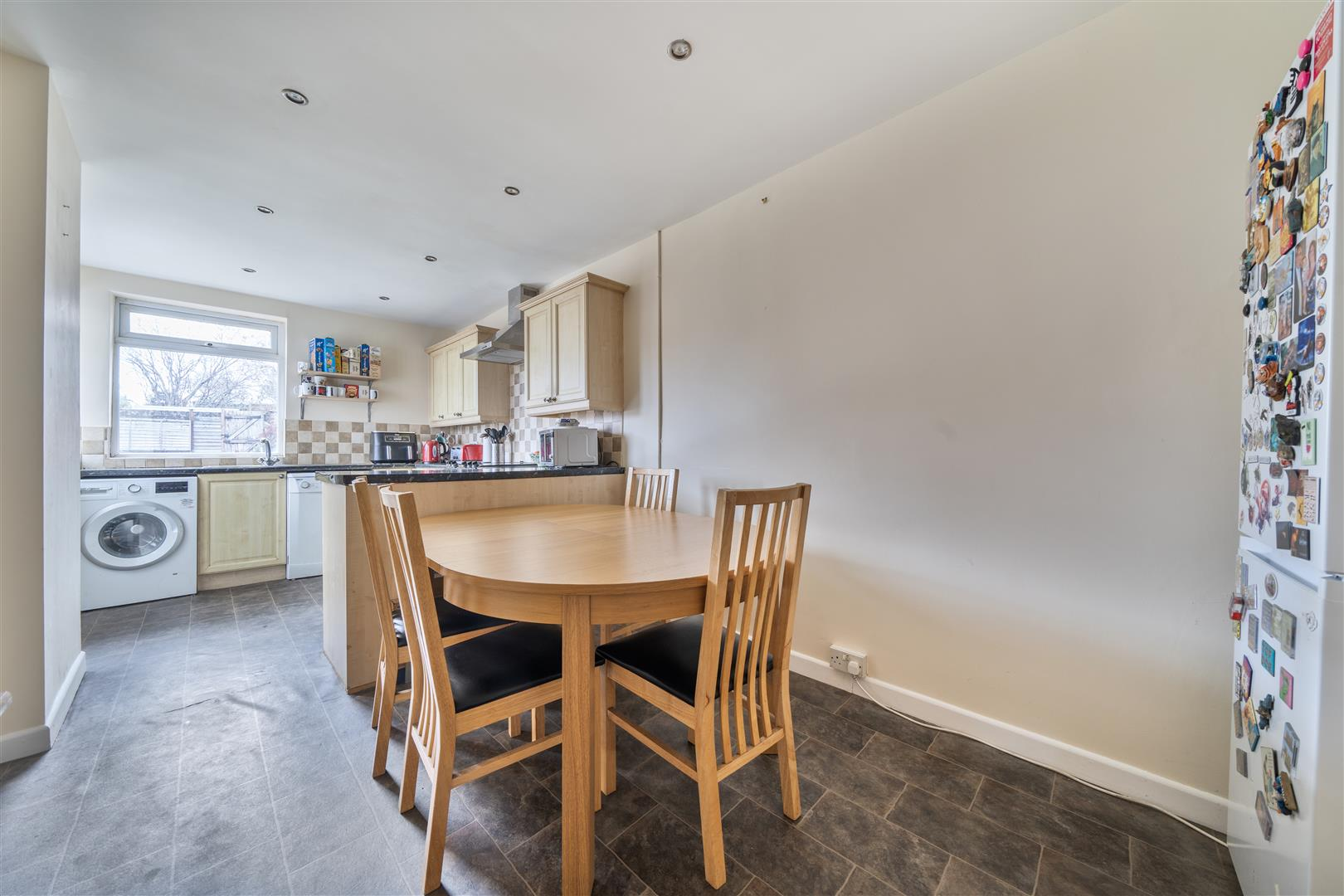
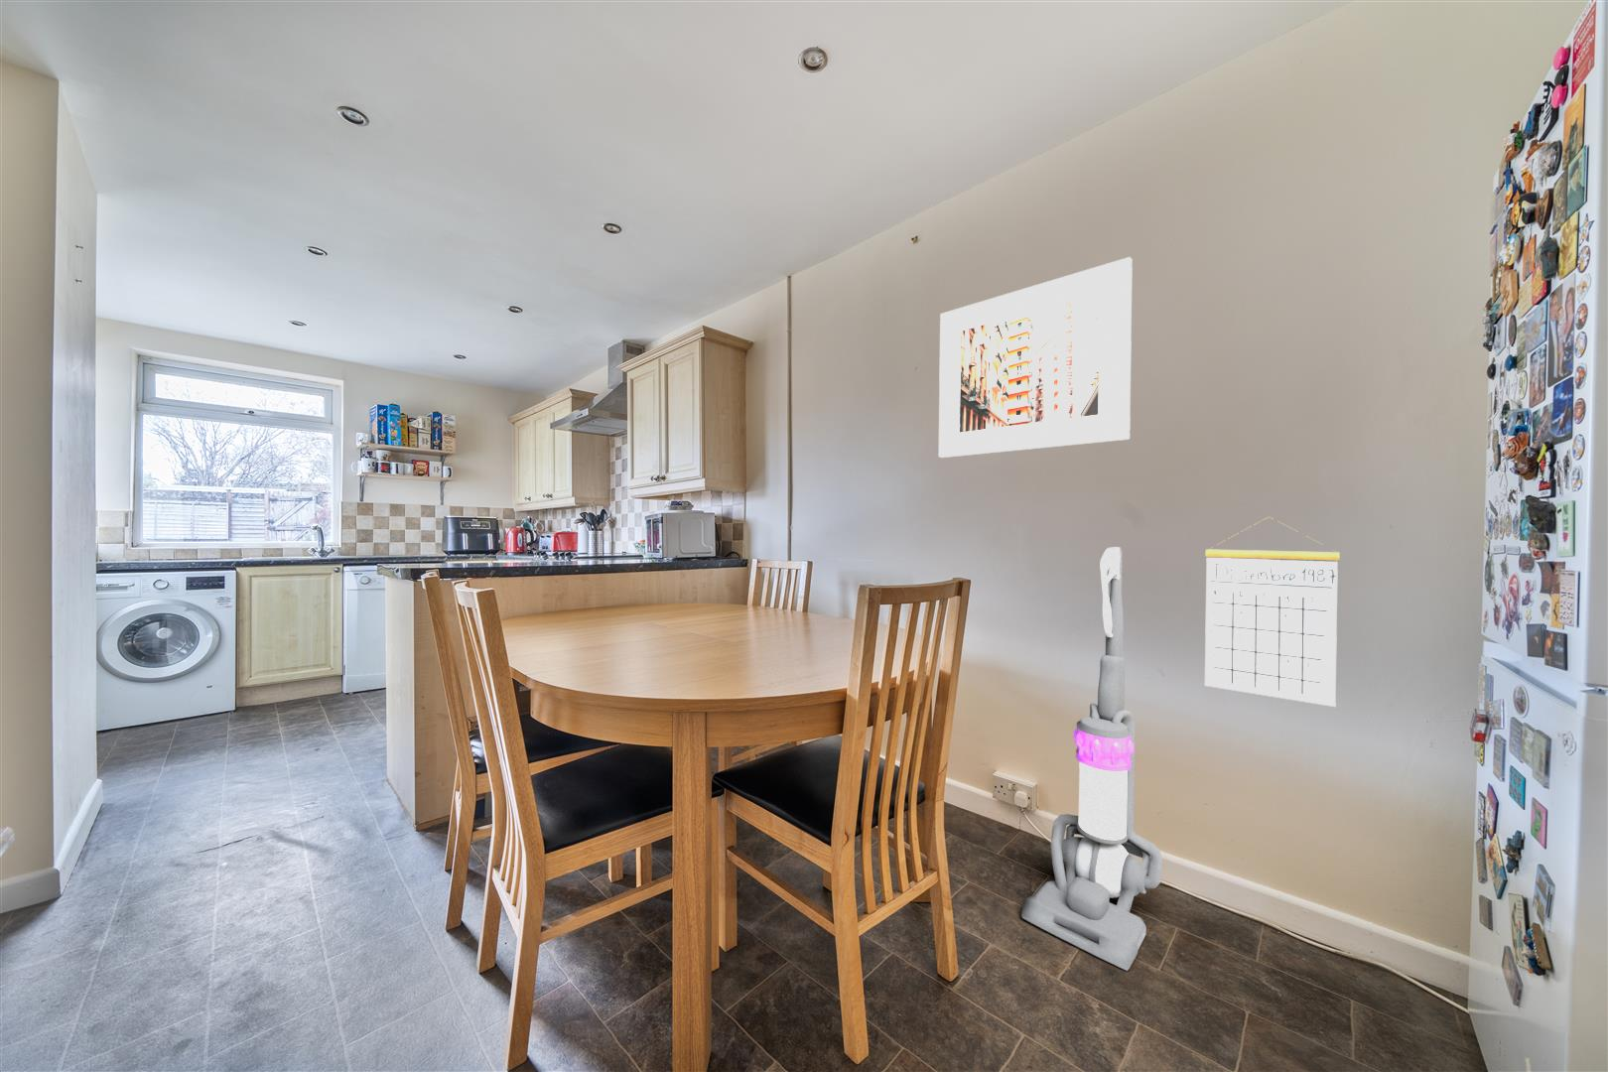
+ calendar [1204,516,1341,708]
+ vacuum cleaner [1021,546,1163,972]
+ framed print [938,256,1133,458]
